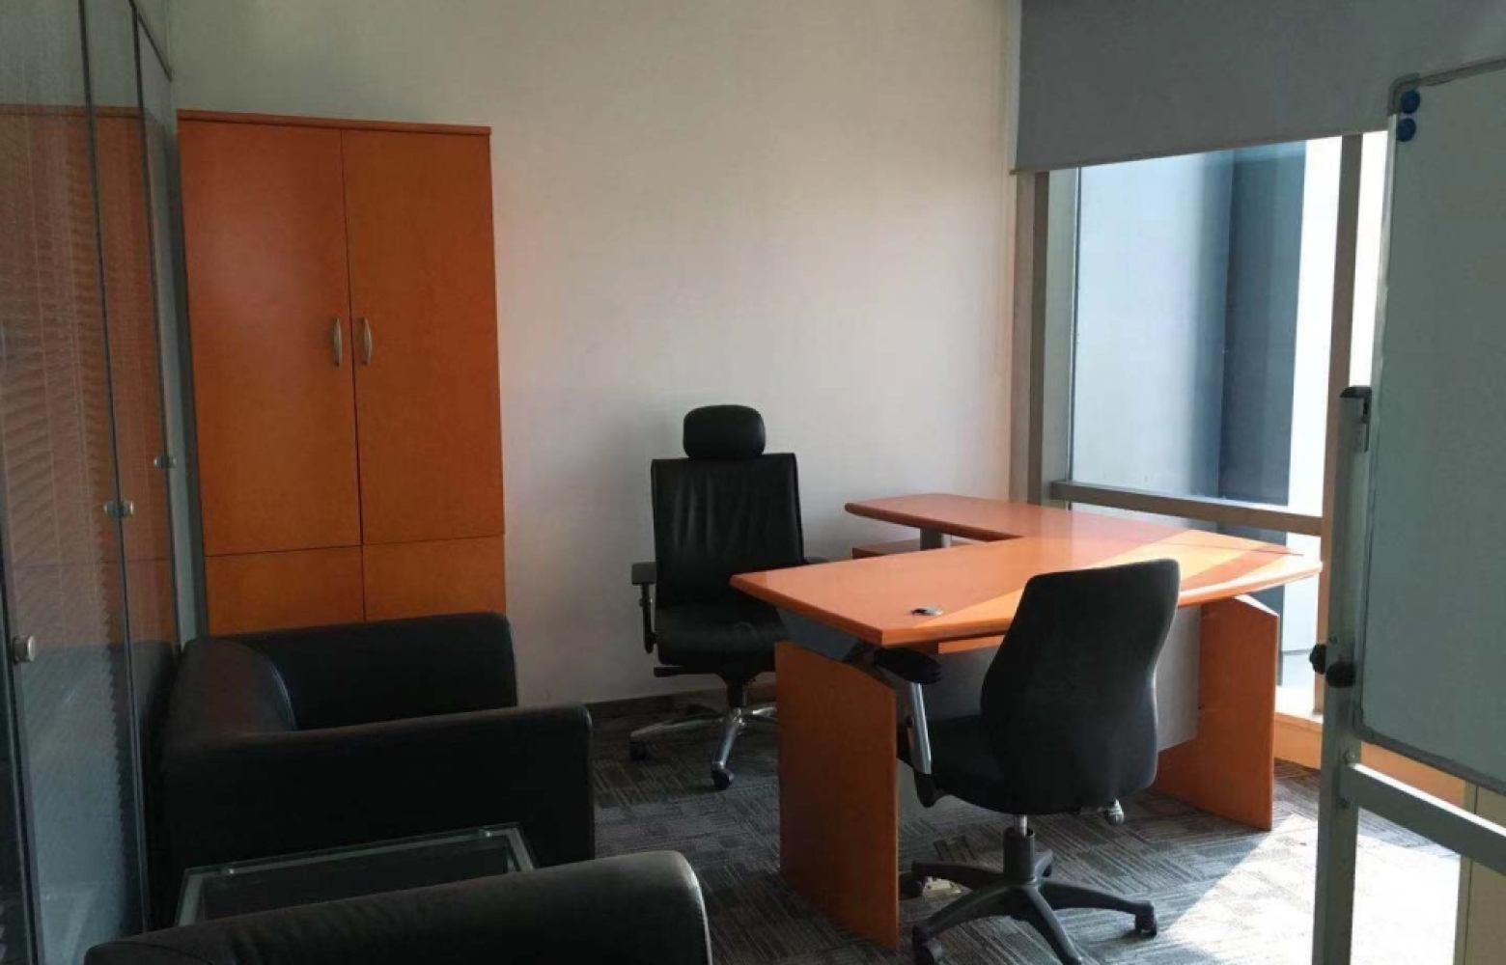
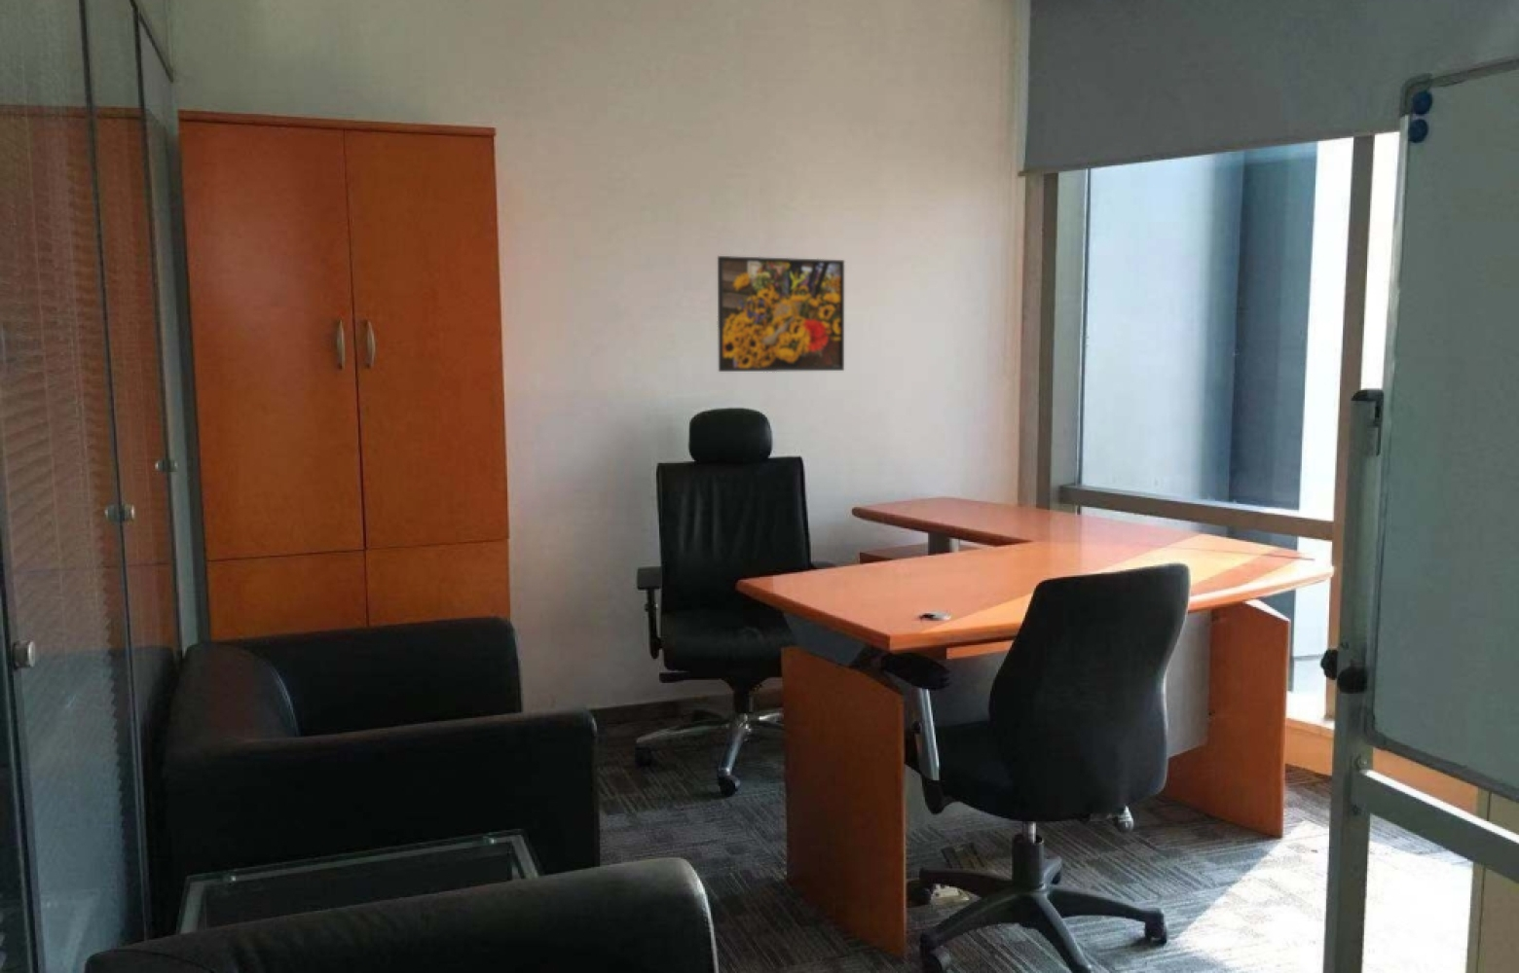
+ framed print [716,255,845,373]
